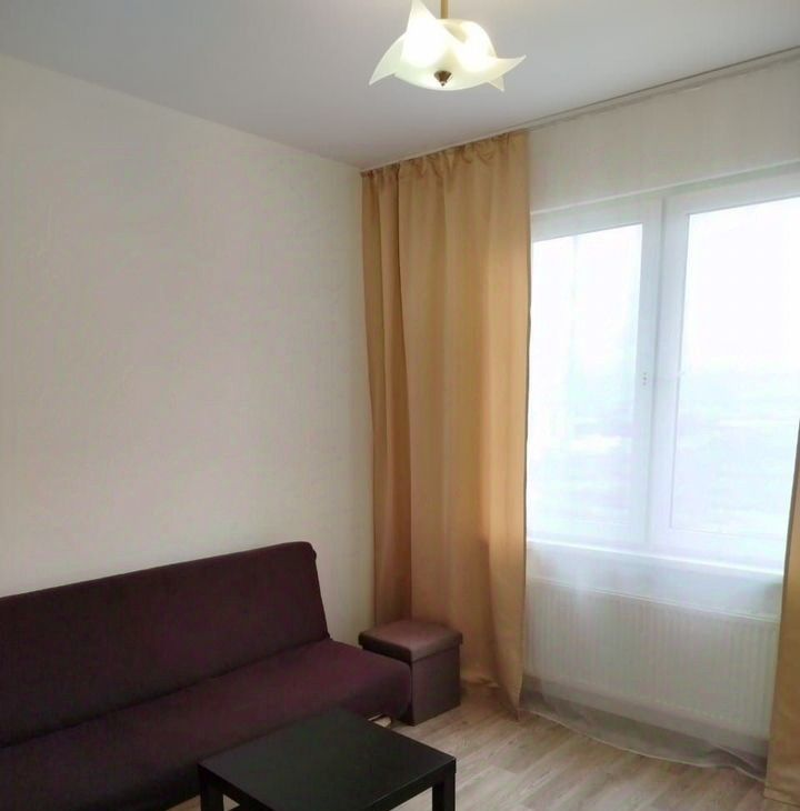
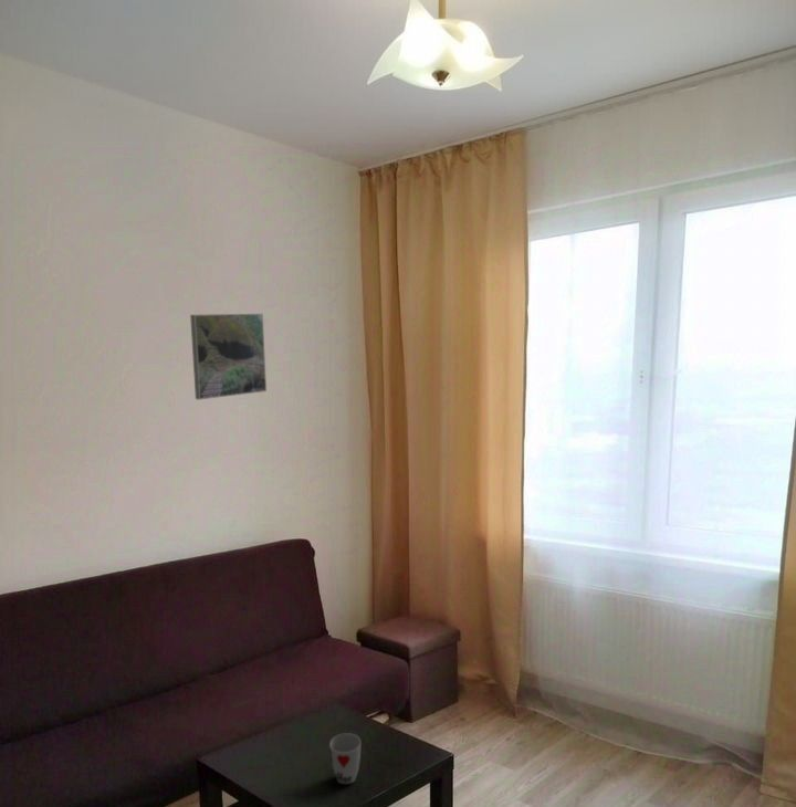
+ cup [328,732,362,785]
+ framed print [189,313,268,400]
